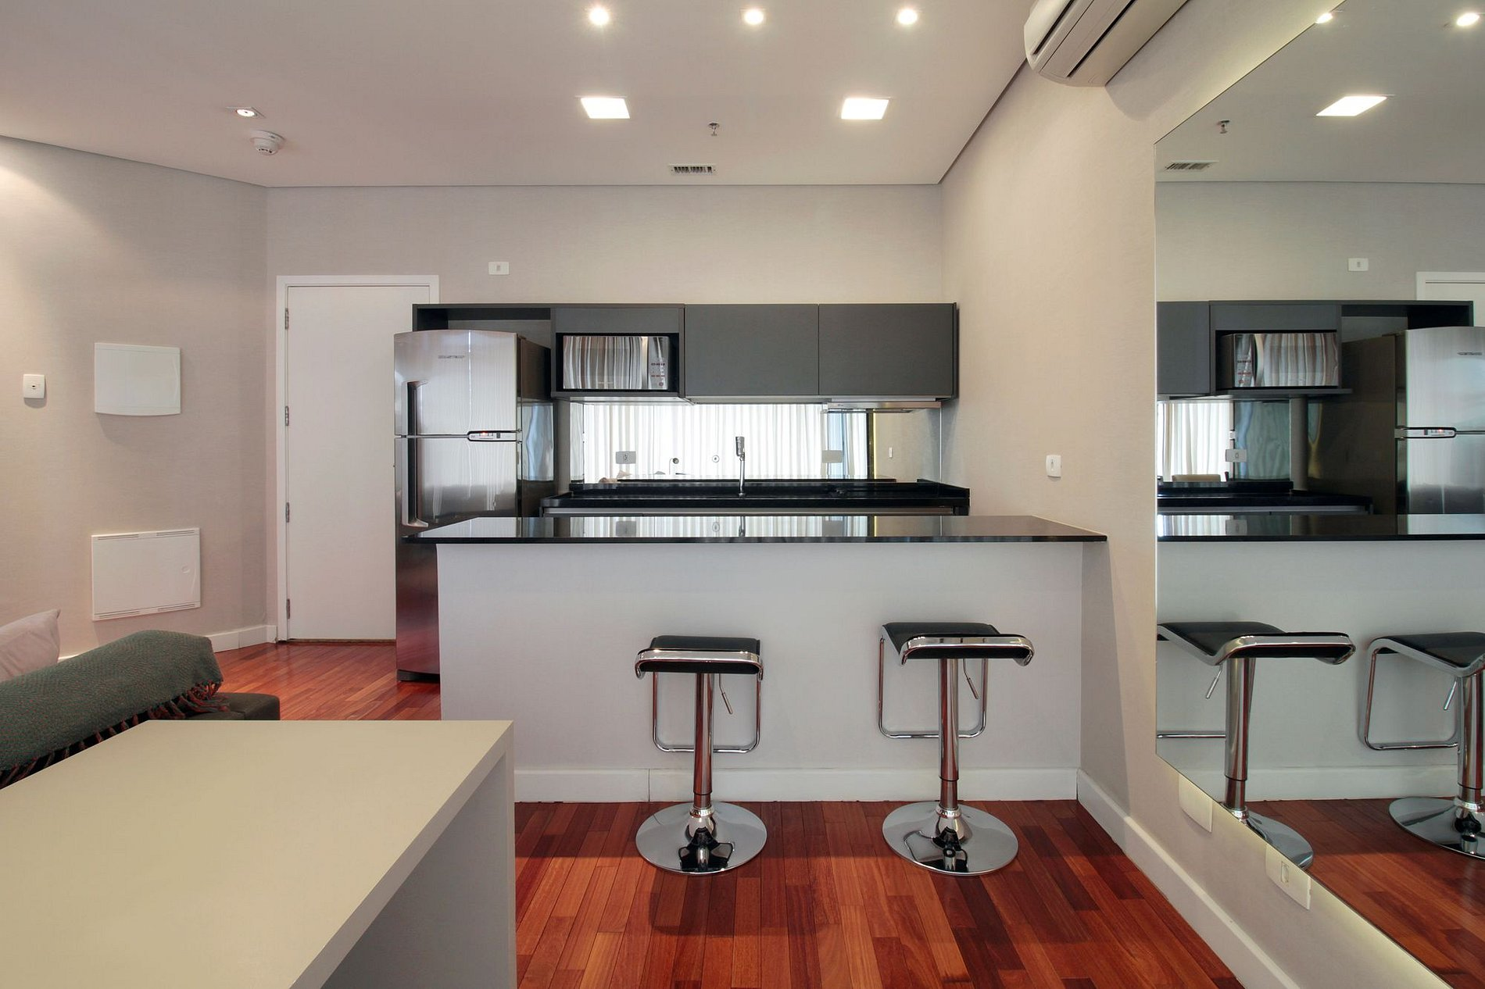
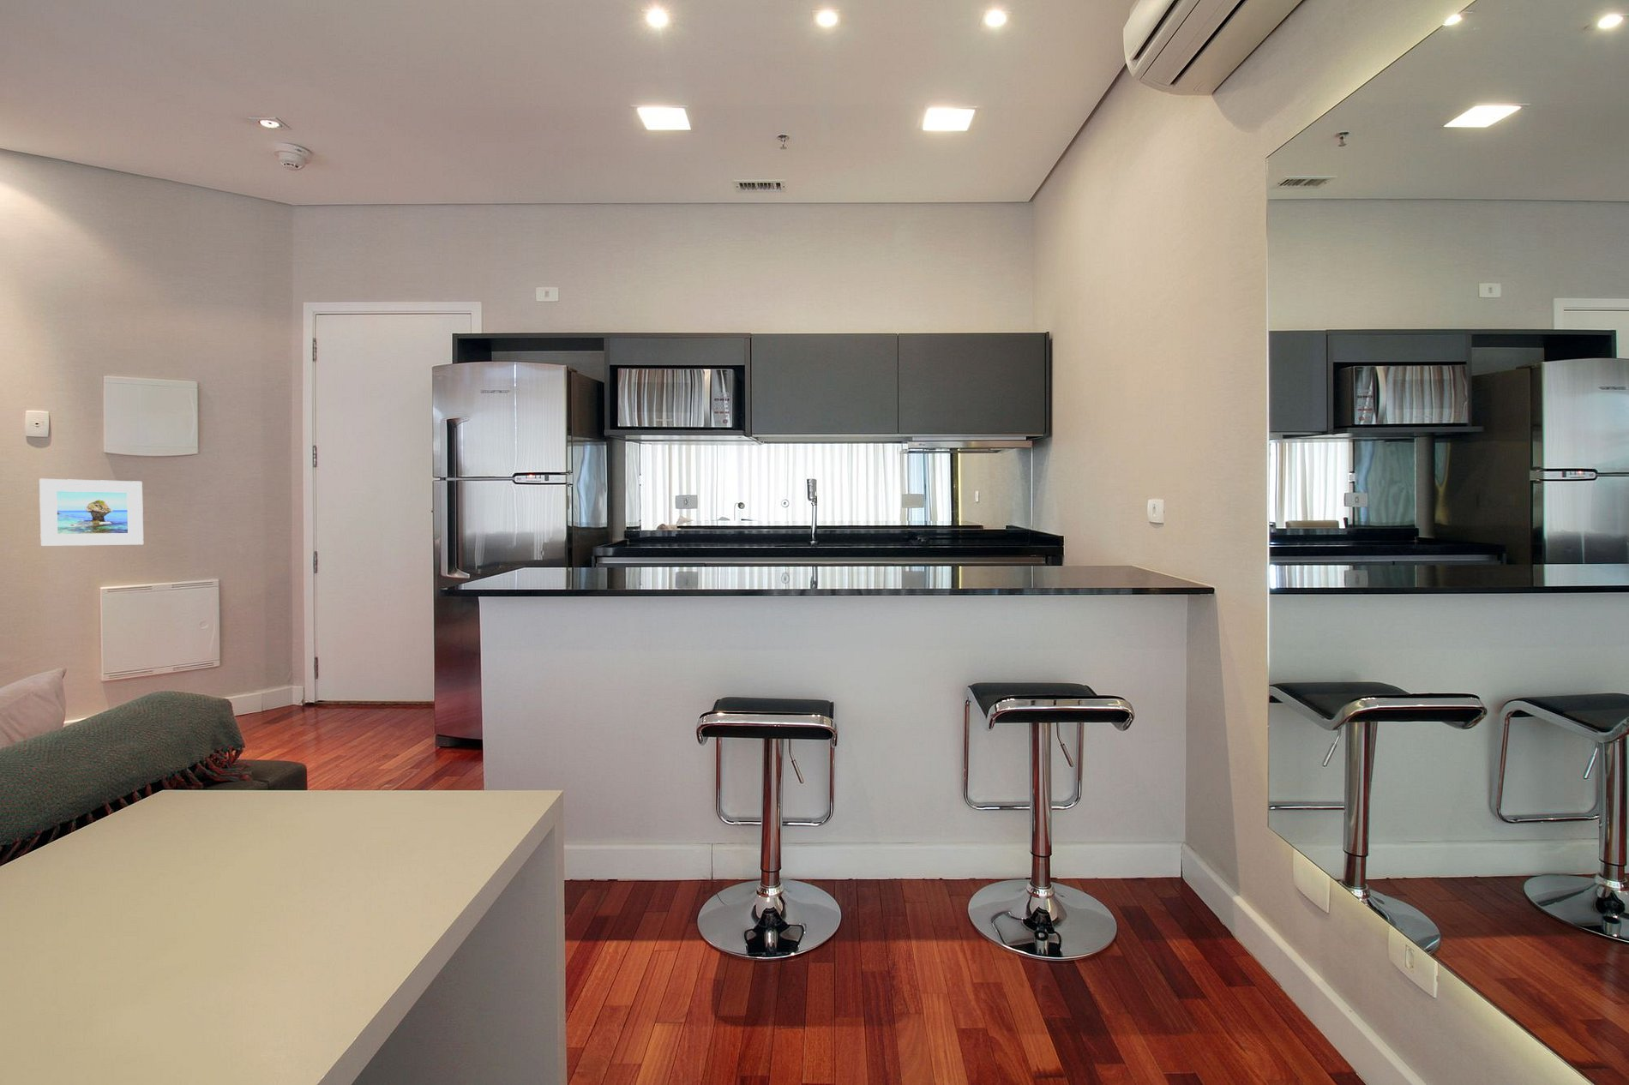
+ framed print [39,478,144,547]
